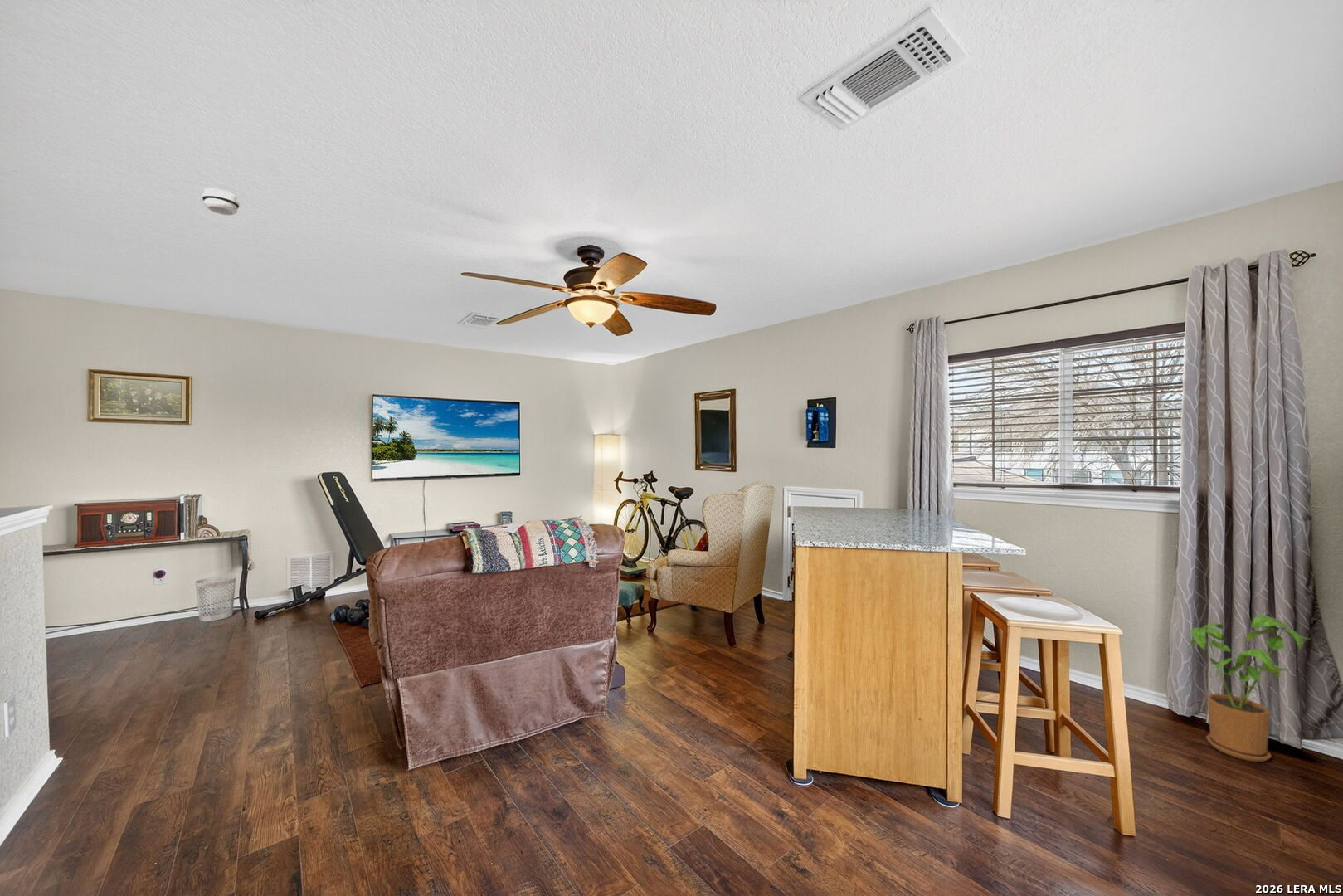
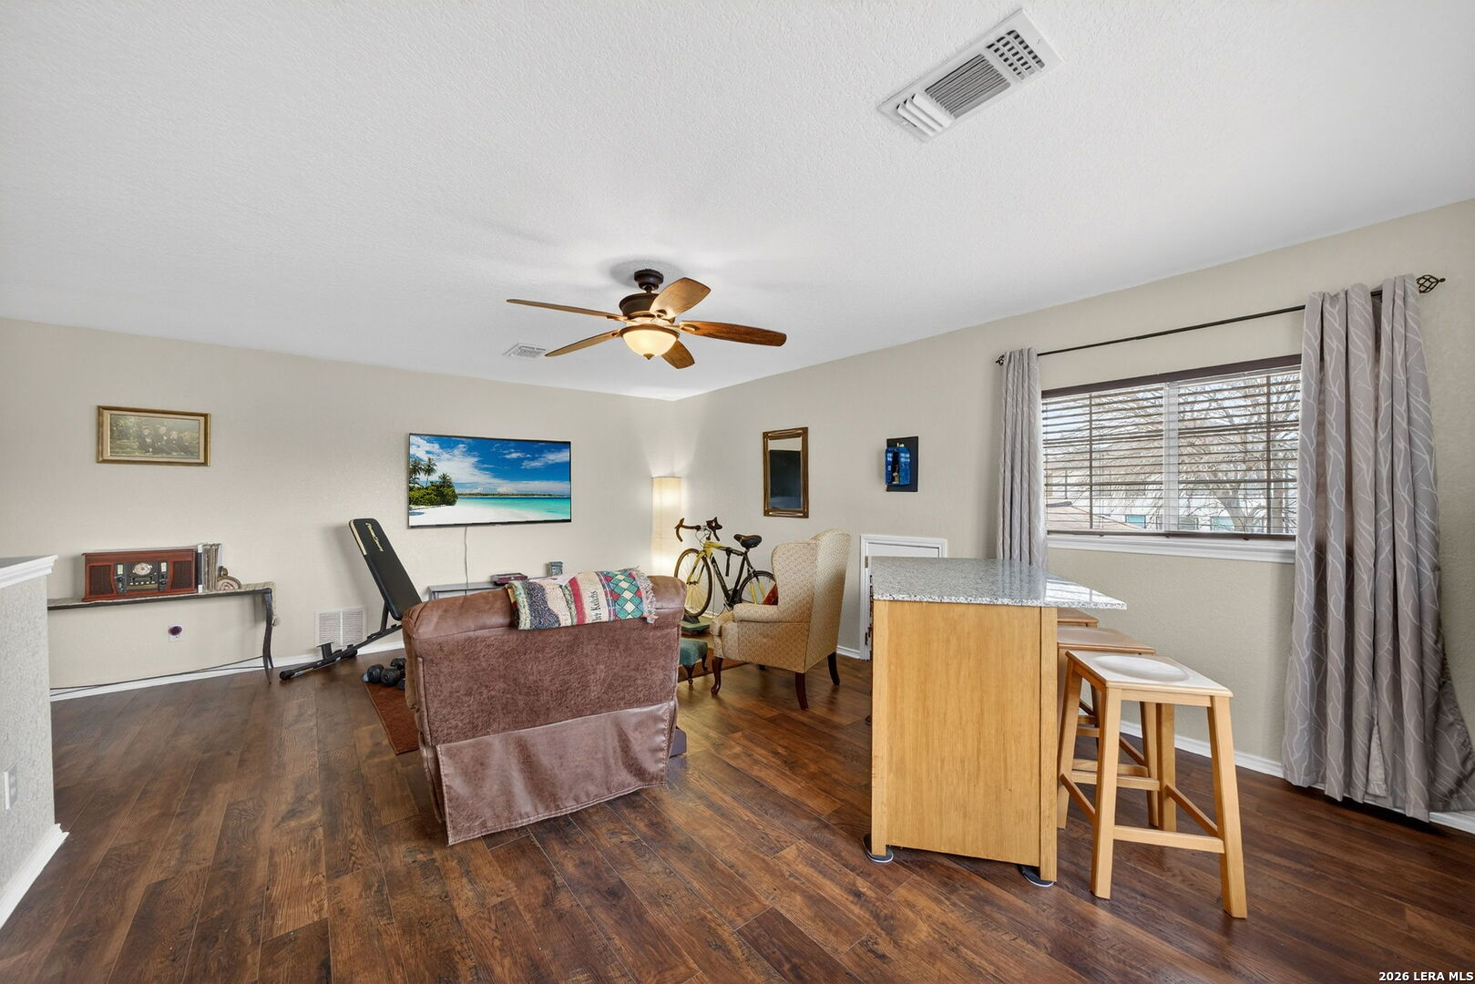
- smoke detector [201,187,241,216]
- wastebasket [195,575,237,622]
- house plant [1190,614,1311,762]
